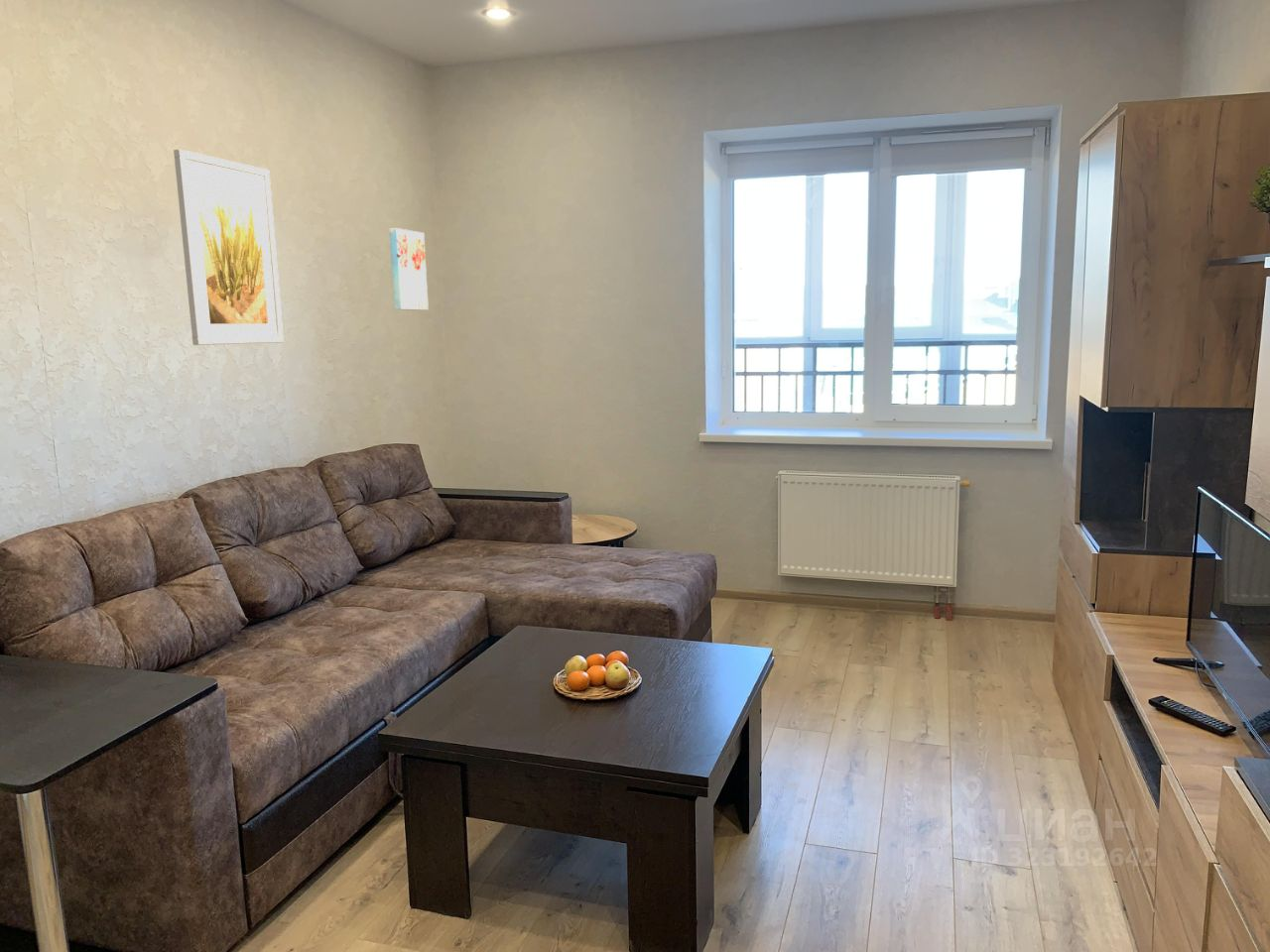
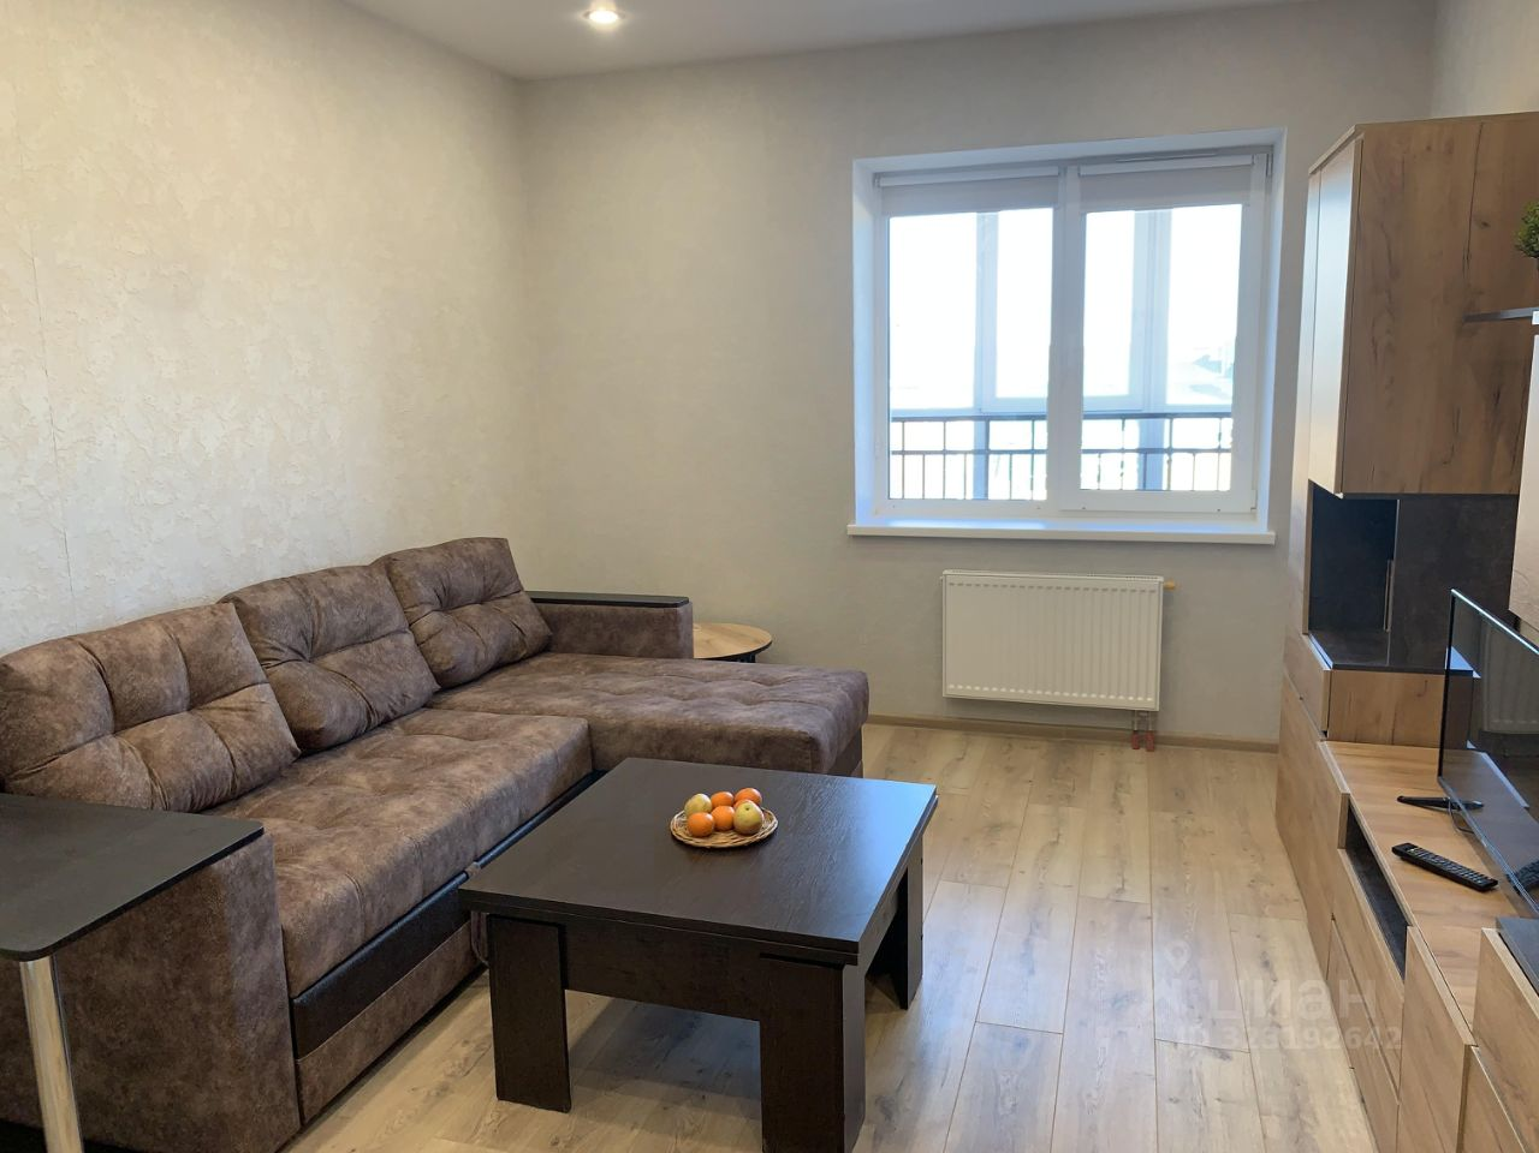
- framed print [173,148,285,346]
- wall art [389,227,430,311]
